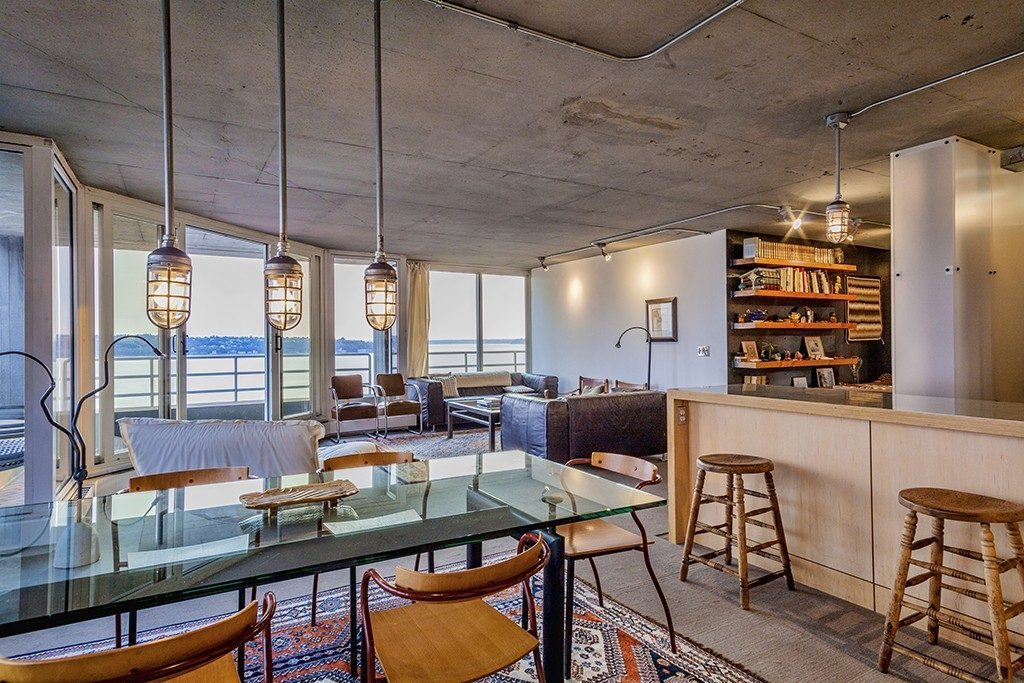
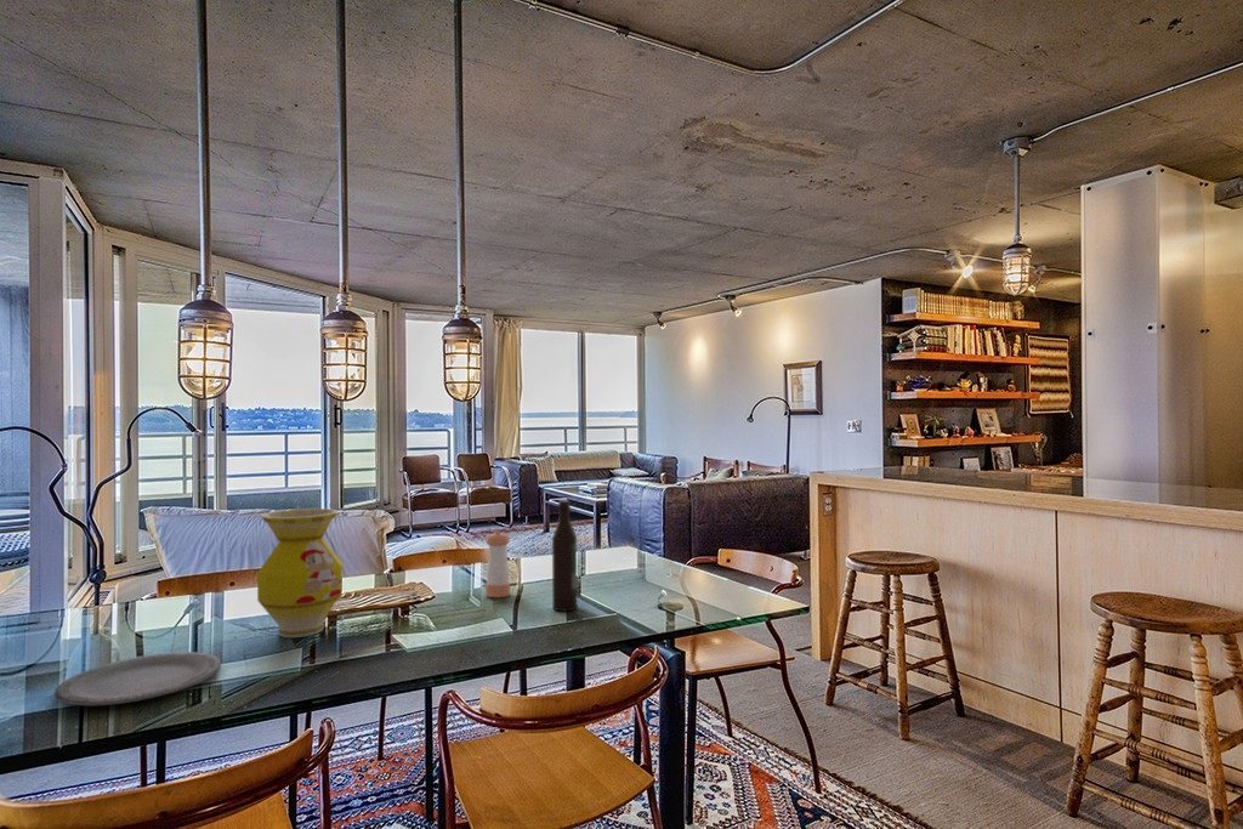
+ vase [256,507,344,638]
+ plate [53,651,222,706]
+ wine bottle [551,499,578,612]
+ pepper shaker [484,529,511,598]
